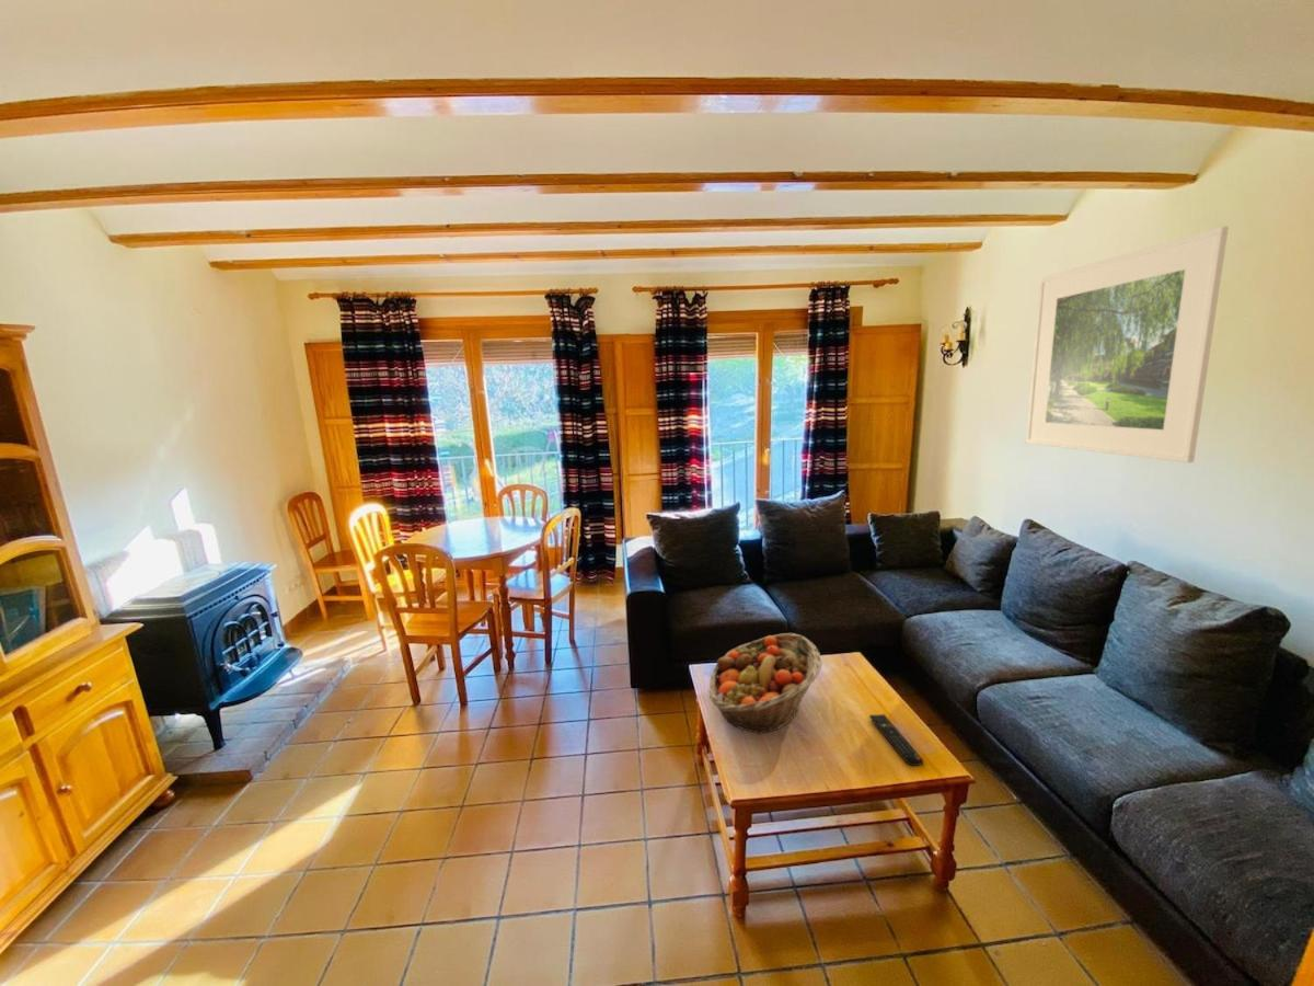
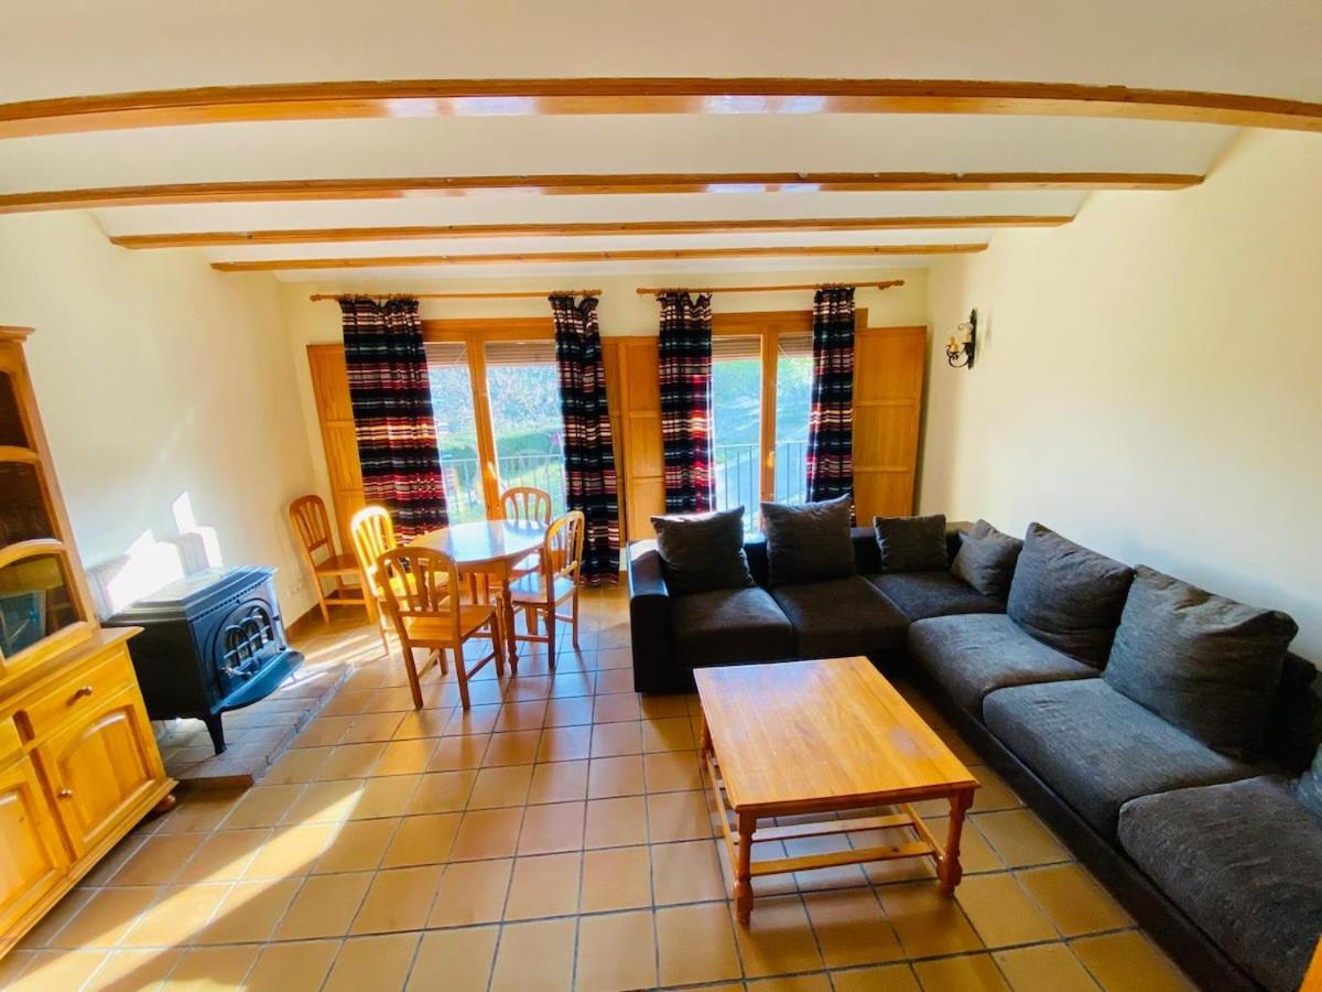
- fruit basket [708,632,823,735]
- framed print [1025,226,1230,463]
- remote control [868,713,925,767]
